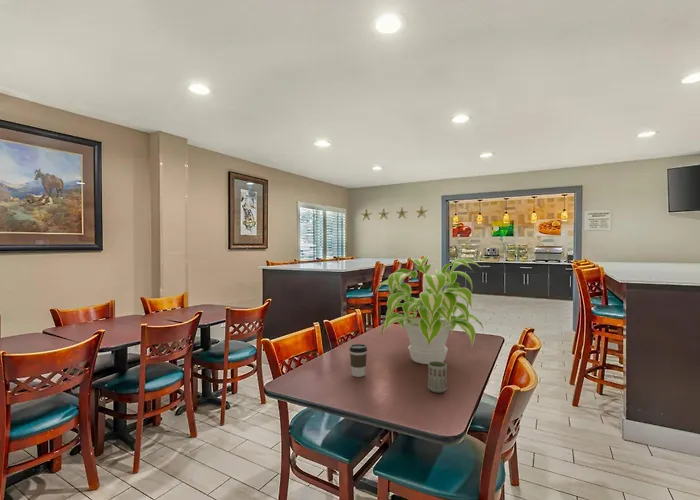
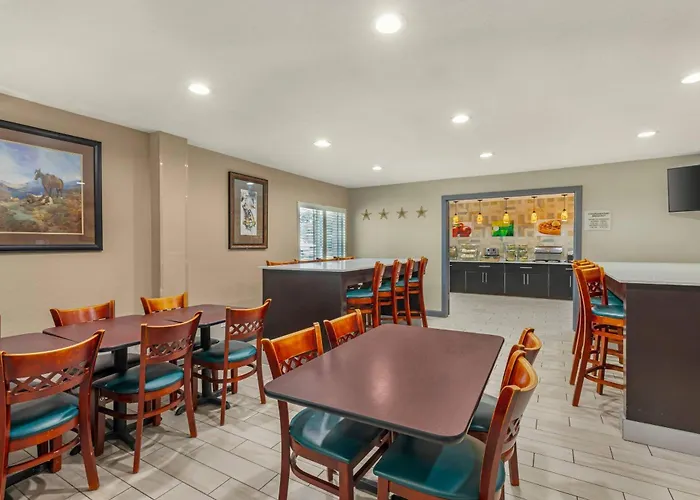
- plant [374,255,485,365]
- cup [427,361,448,394]
- coffee cup [348,343,368,378]
